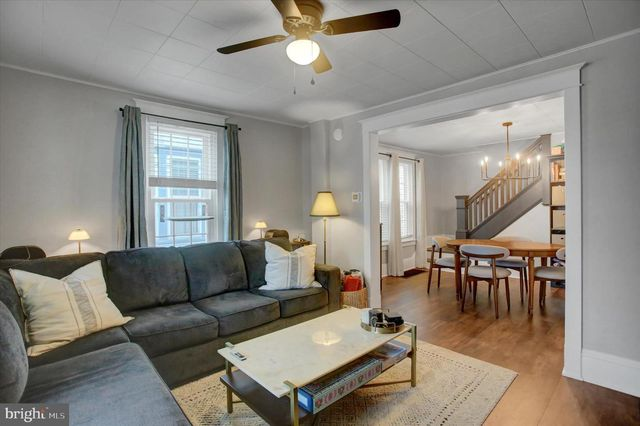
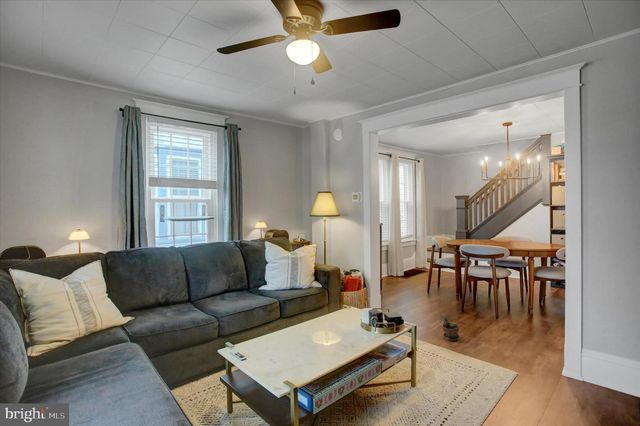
+ potted plant [441,312,460,342]
